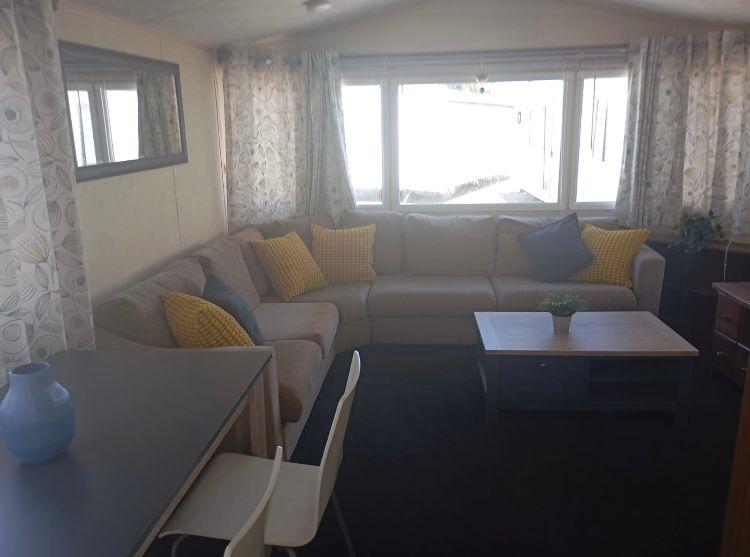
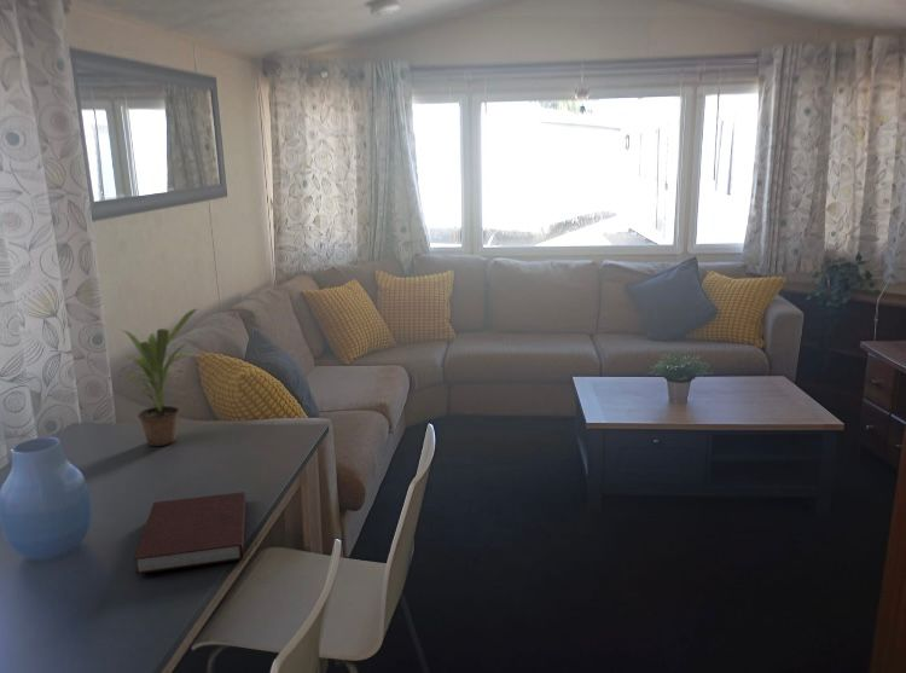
+ notebook [133,491,246,575]
+ potted plant [120,307,204,447]
